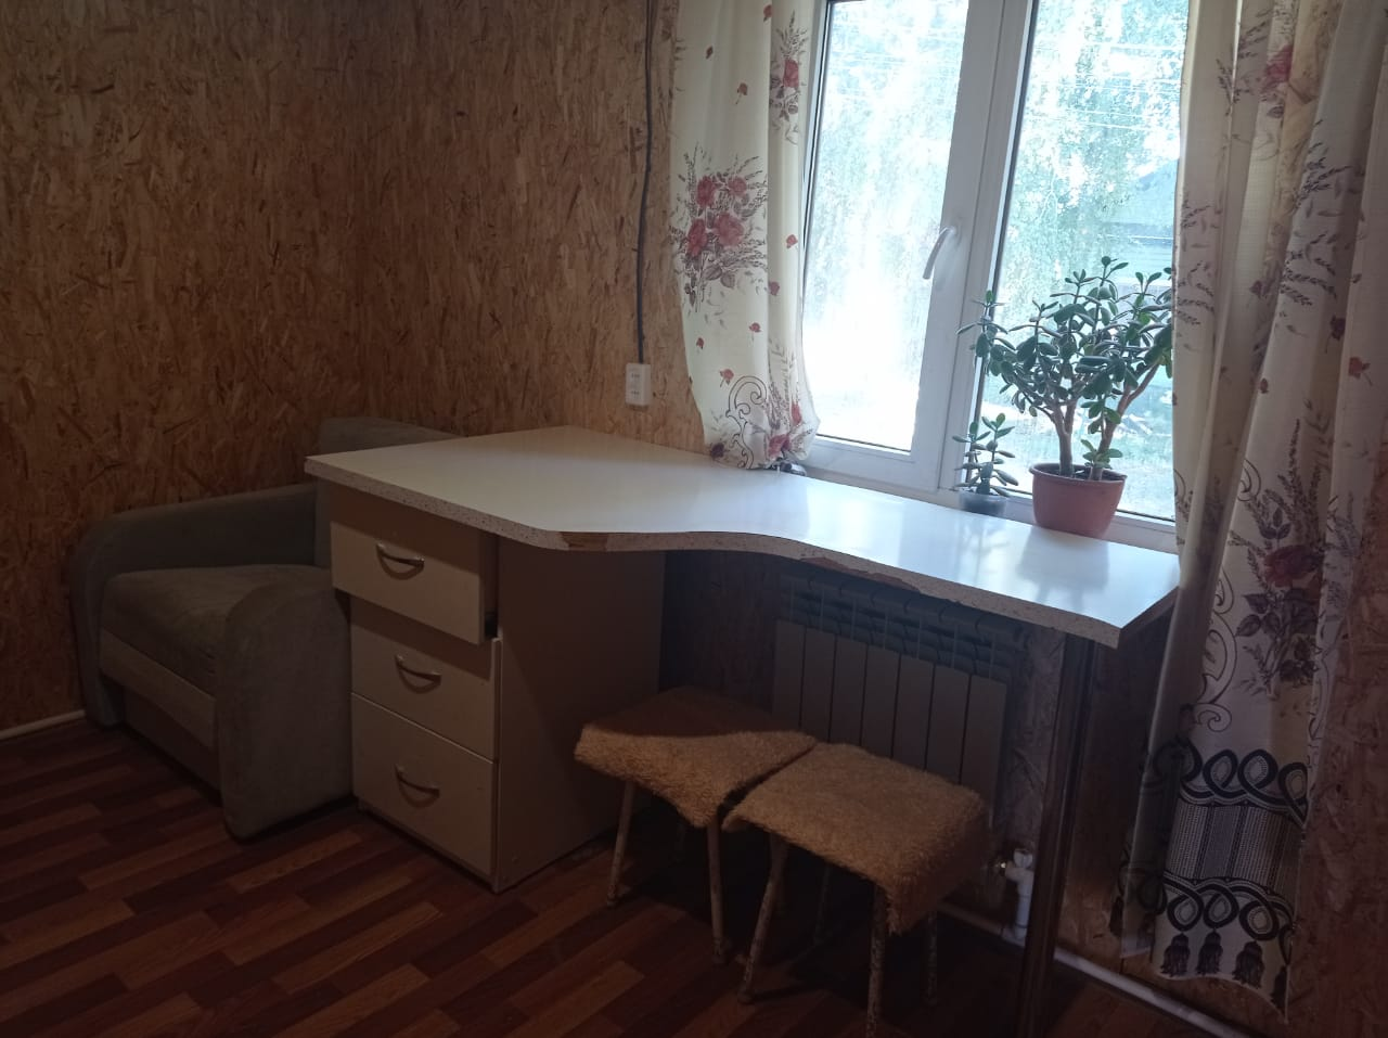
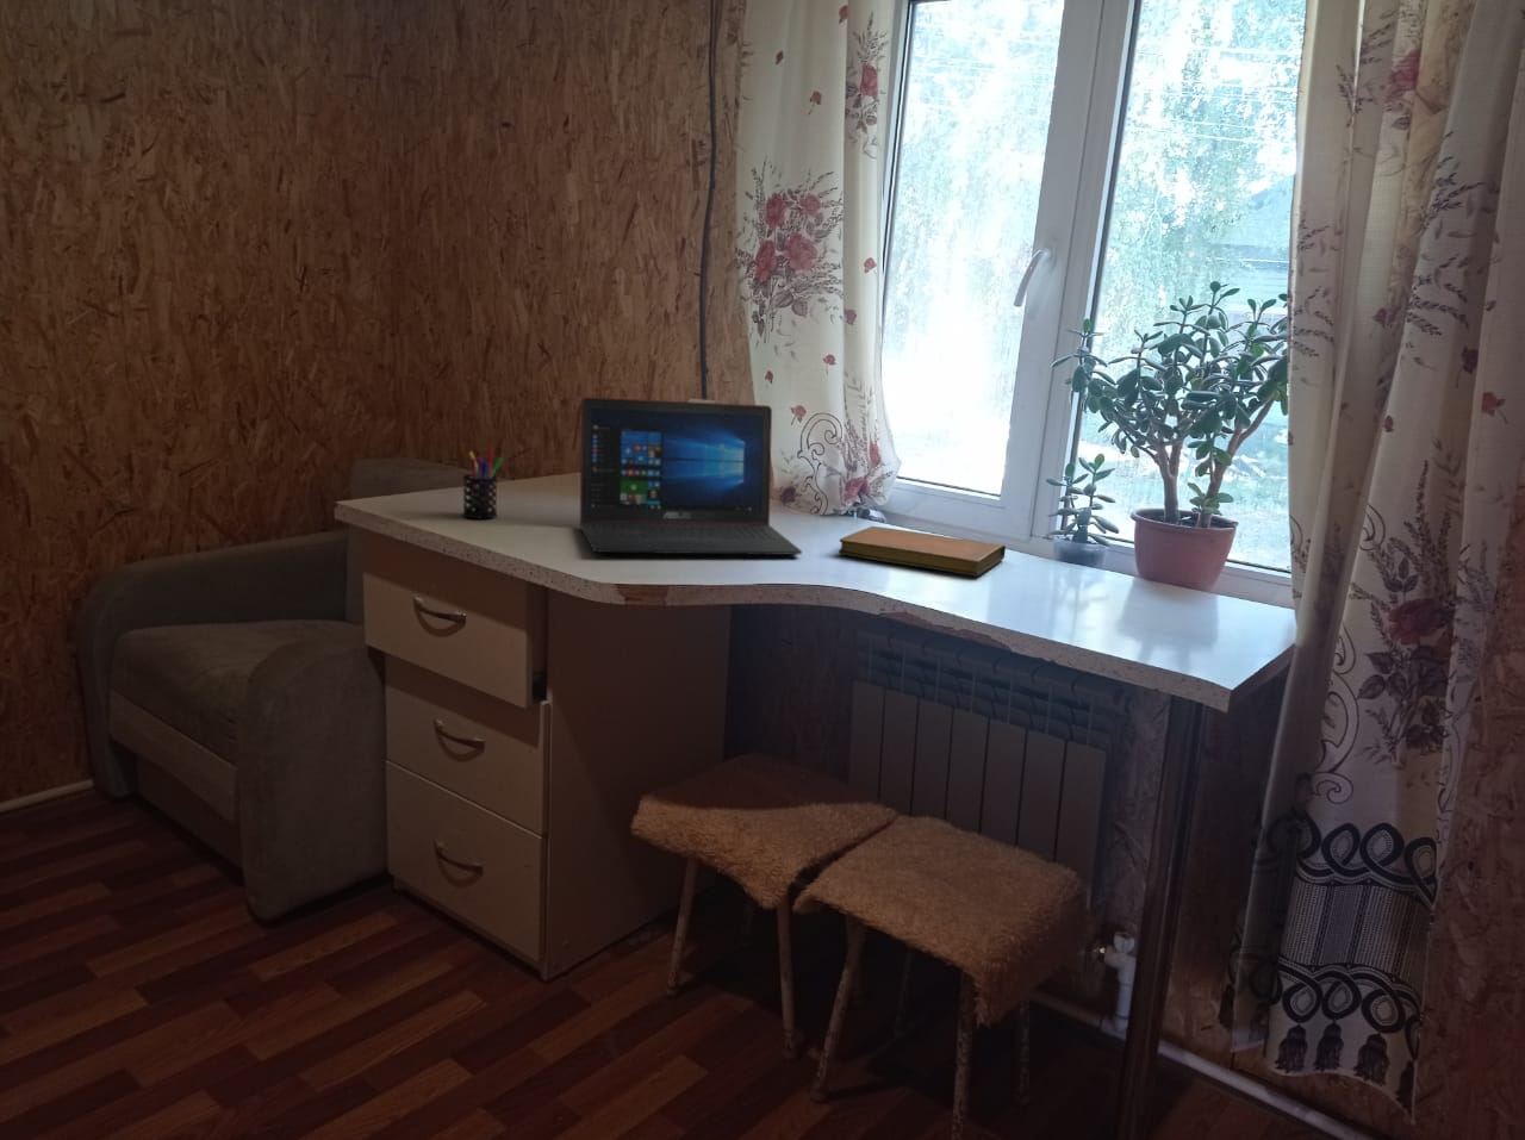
+ pen holder [461,448,506,520]
+ laptop [579,395,803,557]
+ notebook [837,526,1006,576]
